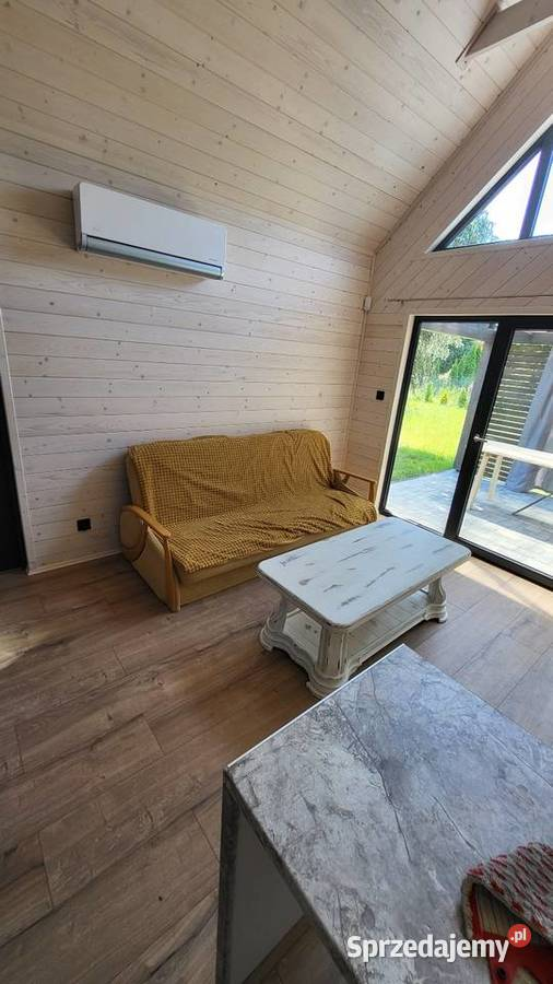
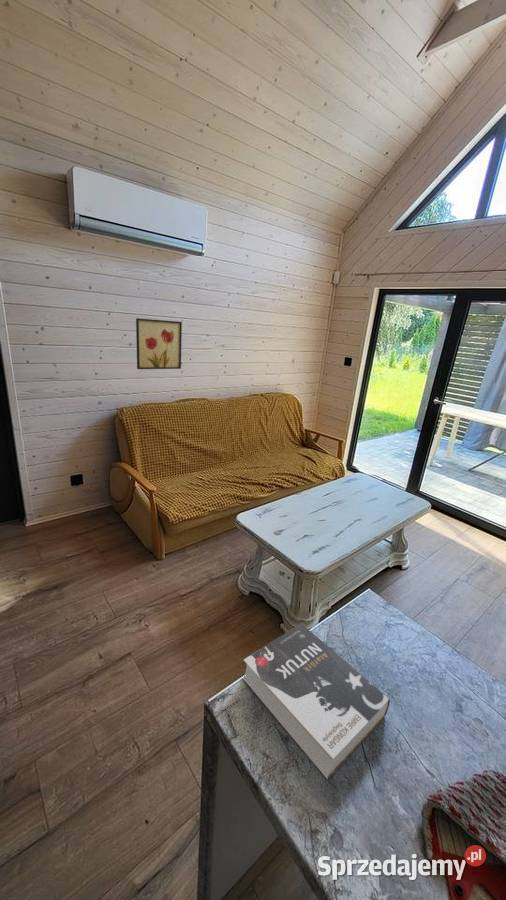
+ wall art [135,317,183,370]
+ book [241,622,391,780]
